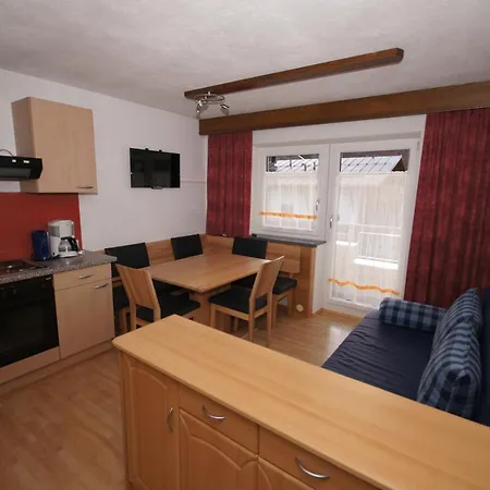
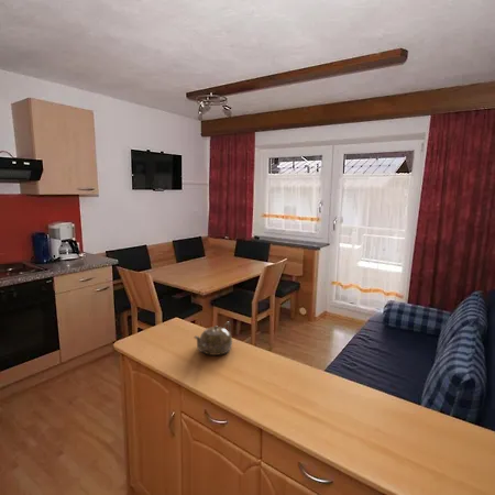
+ teapot [194,321,233,356]
